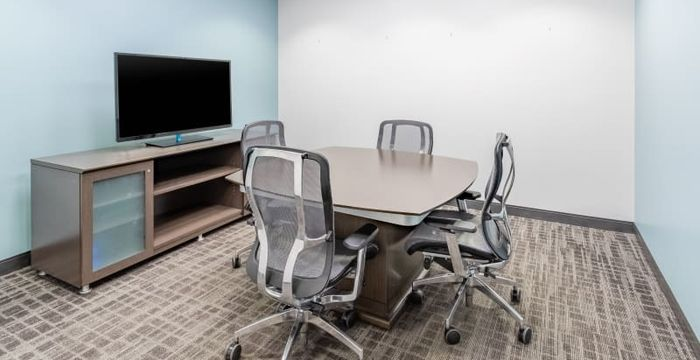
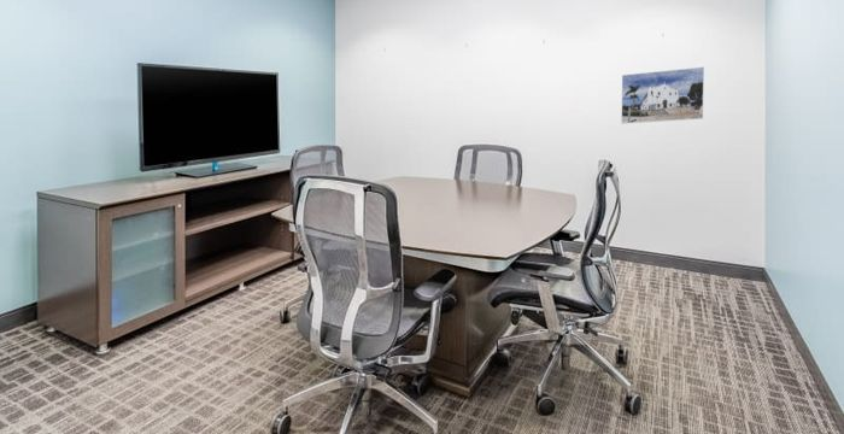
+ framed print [620,66,705,125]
